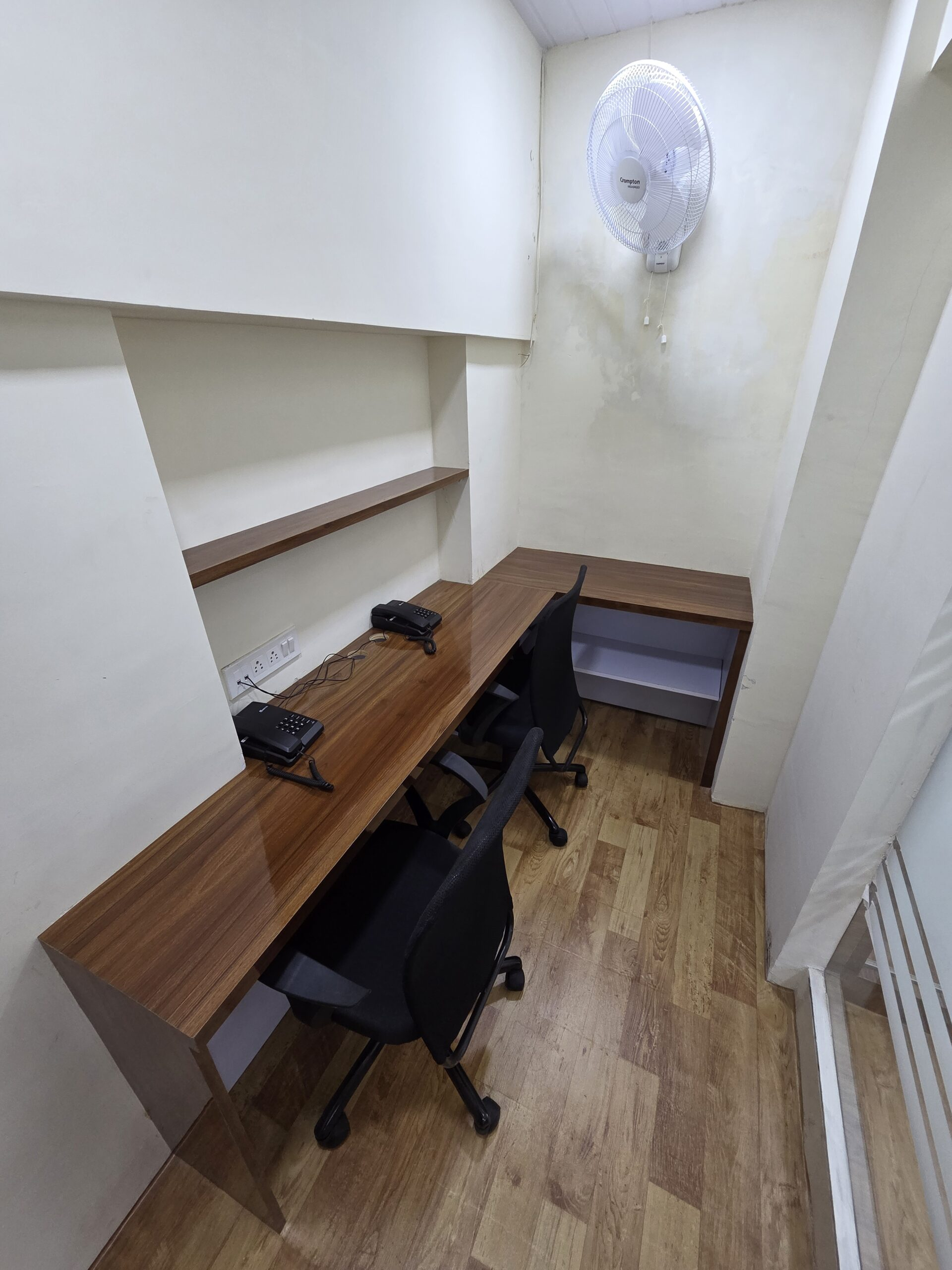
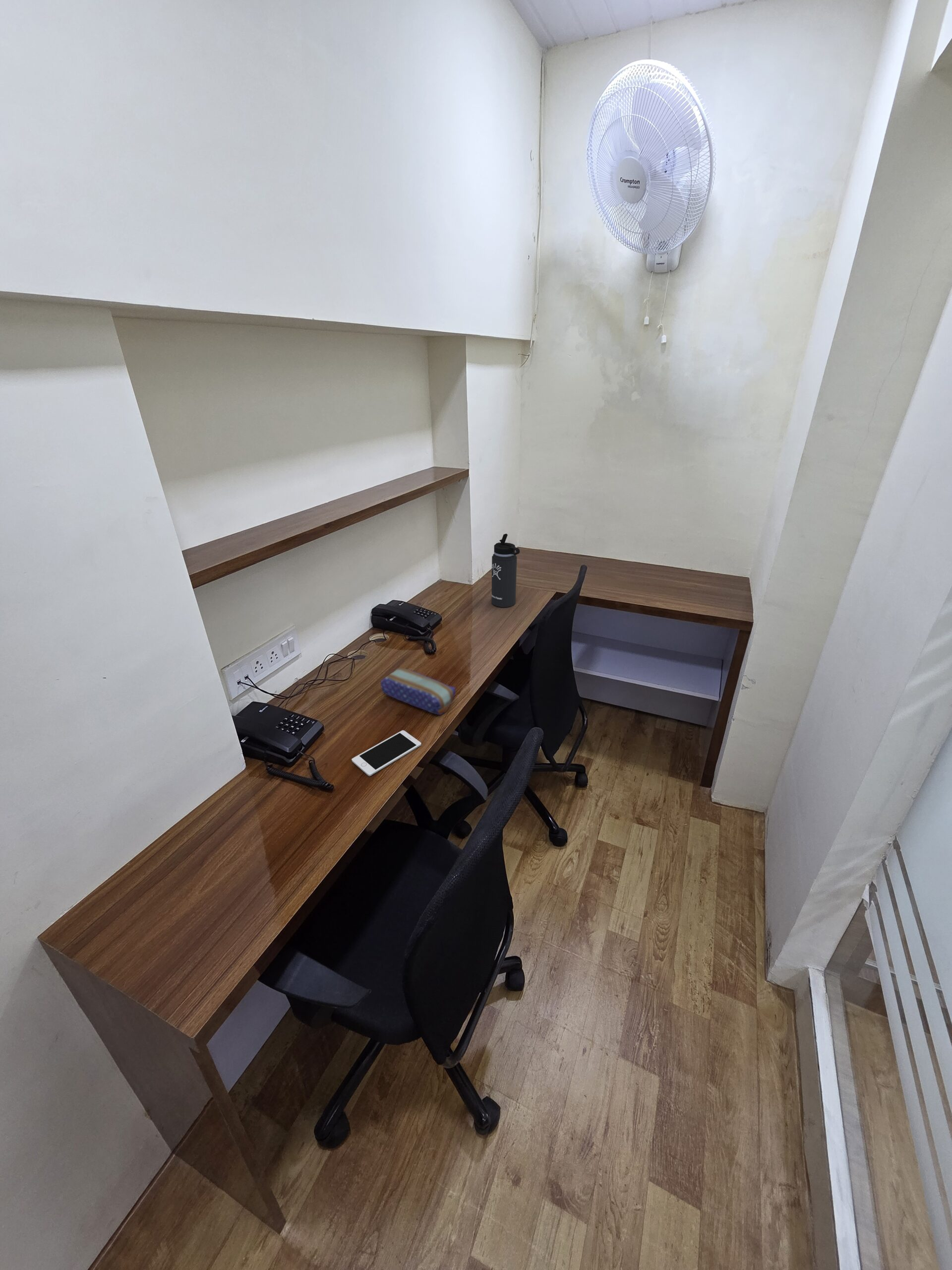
+ pencil case [379,667,456,715]
+ thermos bottle [491,533,520,608]
+ cell phone [351,730,422,776]
